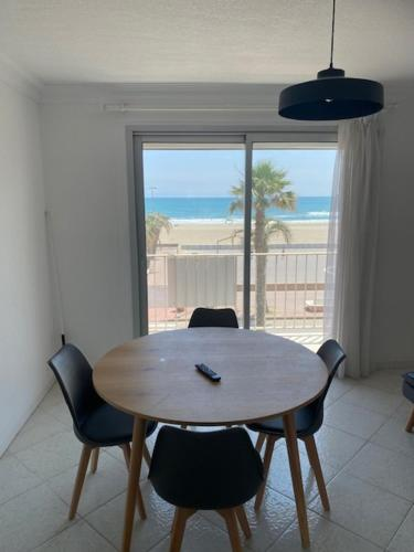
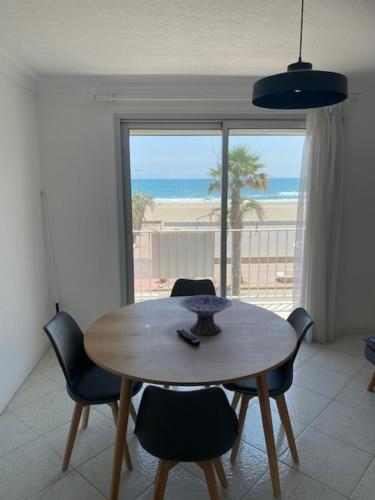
+ decorative bowl [178,294,233,336]
